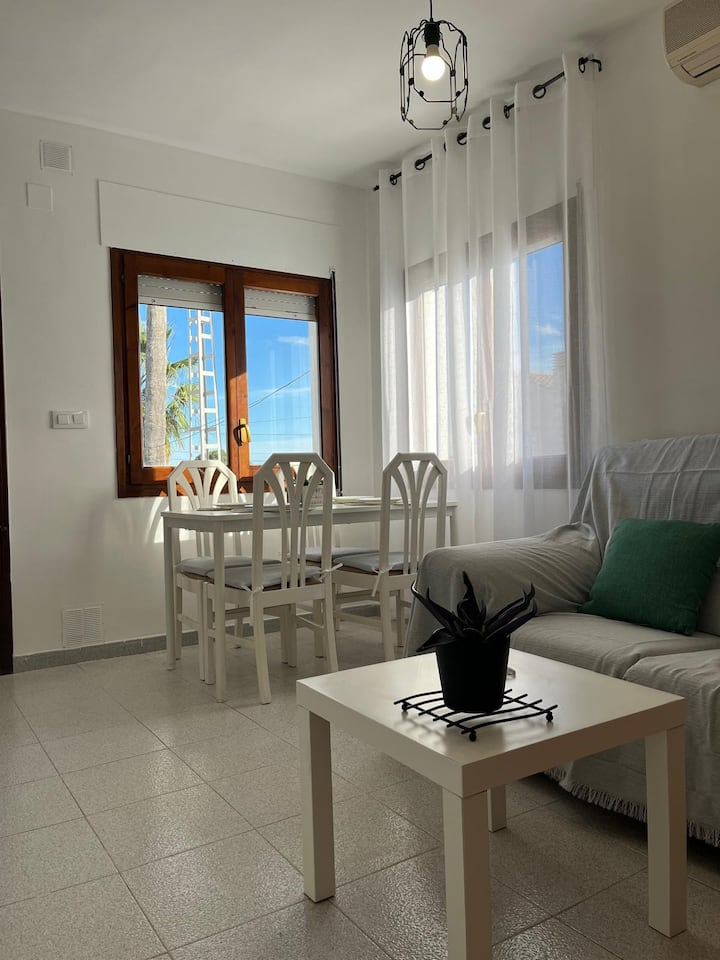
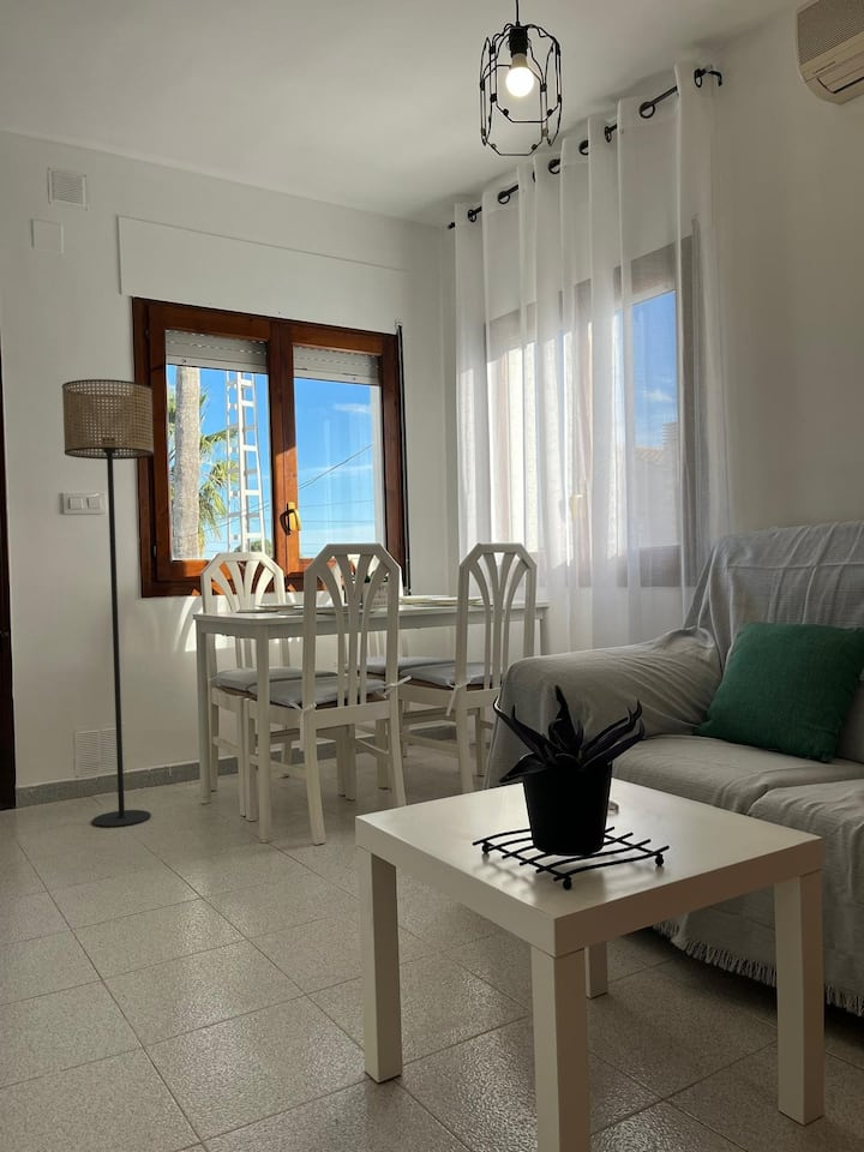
+ floor lamp [61,378,155,828]
